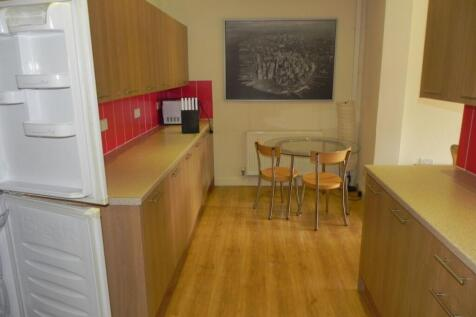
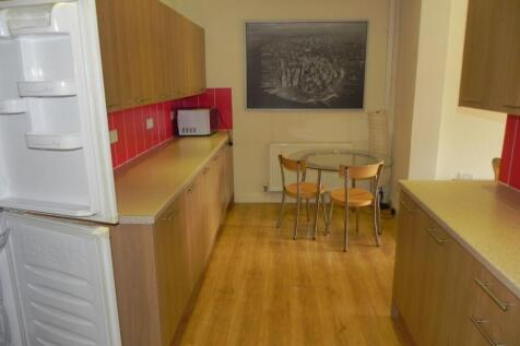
- knife block [180,97,201,135]
